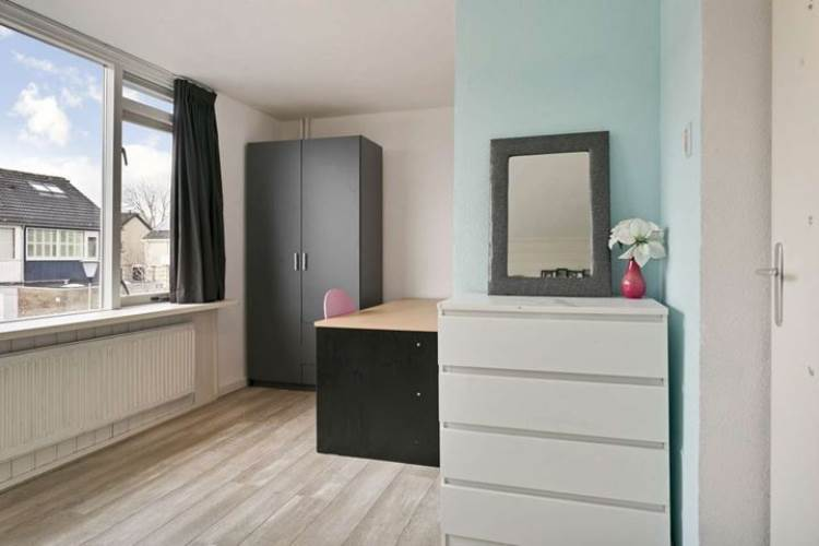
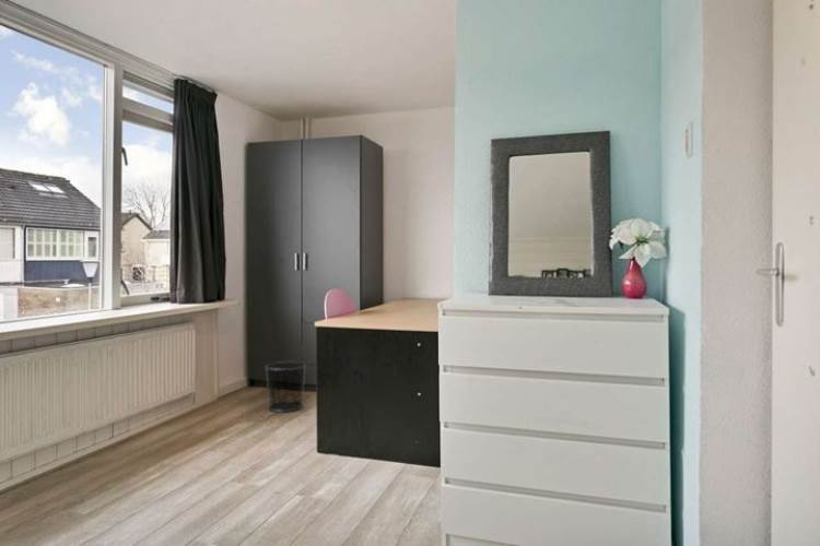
+ waste bin [263,360,307,414]
